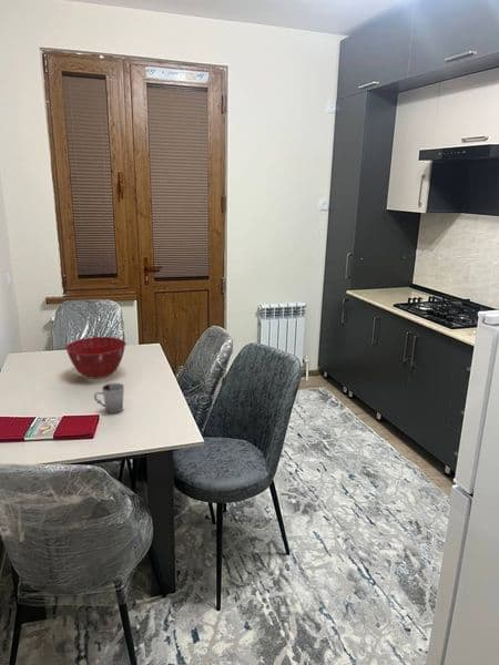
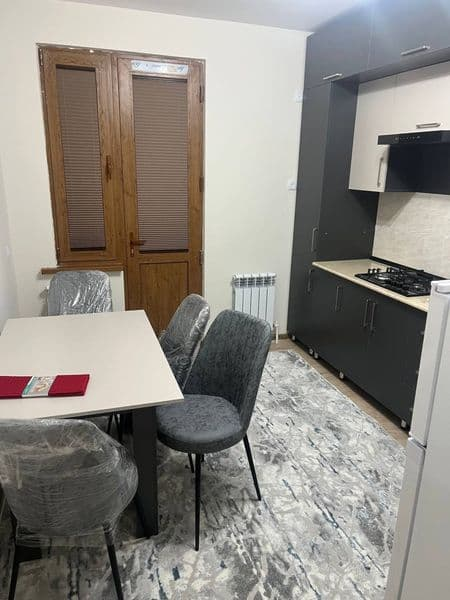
- cup [93,382,125,415]
- mixing bowl [64,336,128,380]
